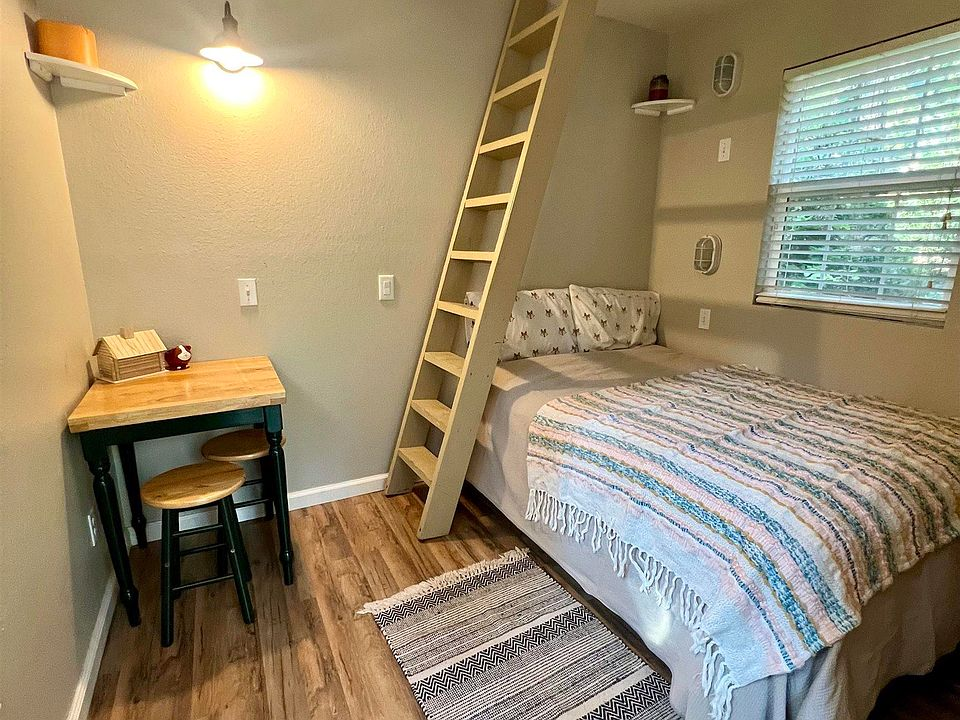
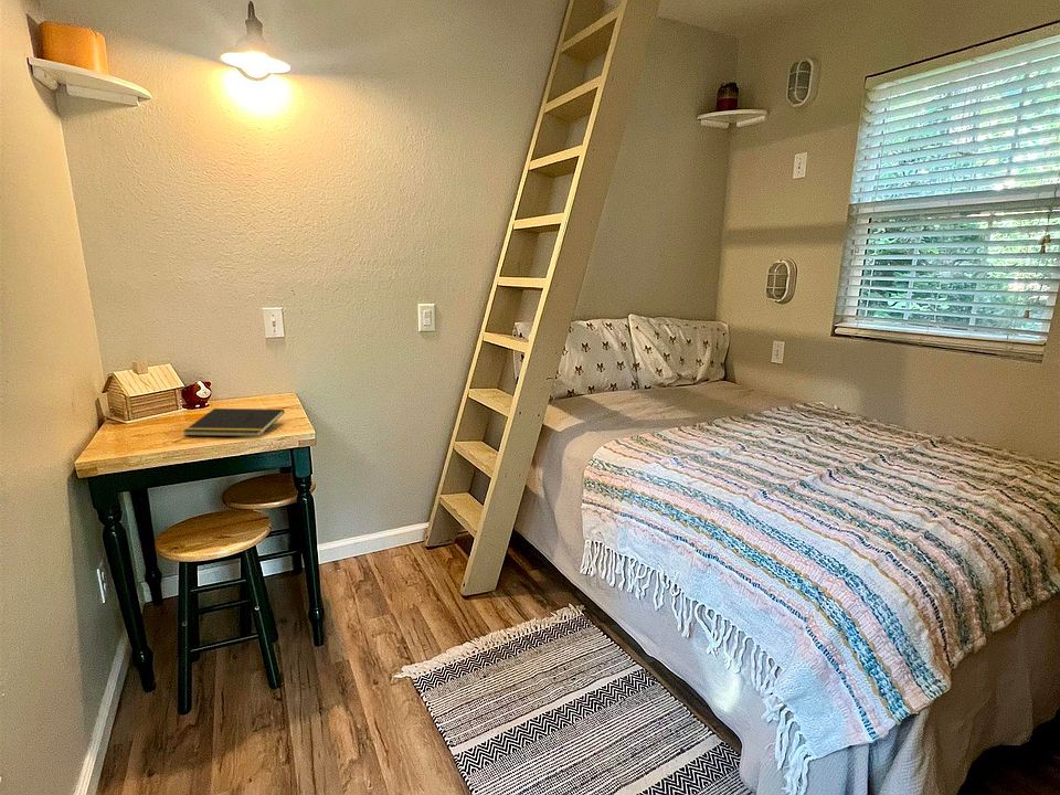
+ notepad [182,407,286,437]
